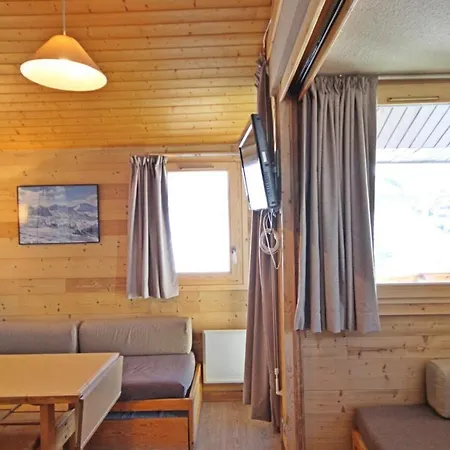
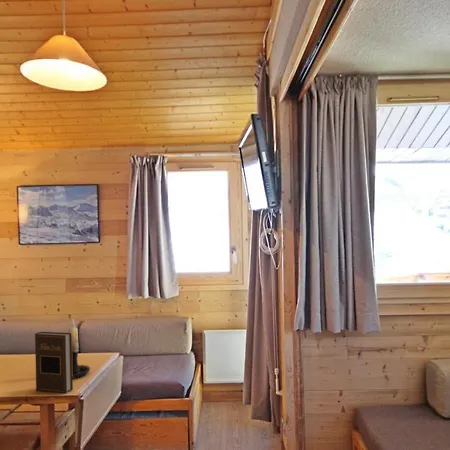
+ candle holder [68,319,91,380]
+ book [34,331,74,394]
